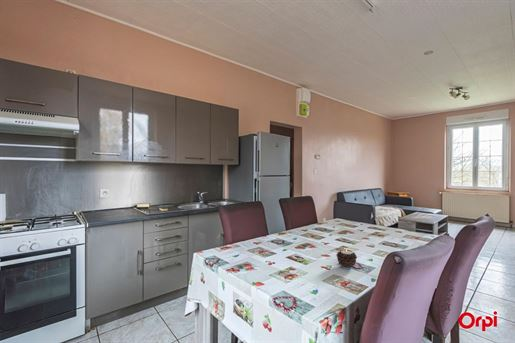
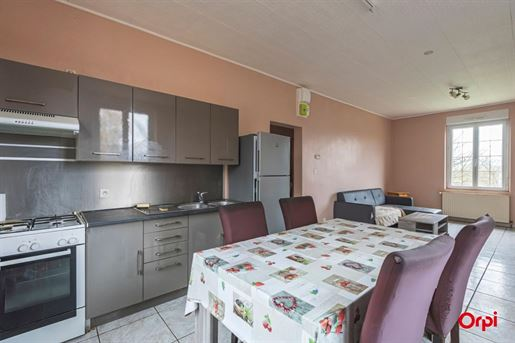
- candle [335,248,358,270]
